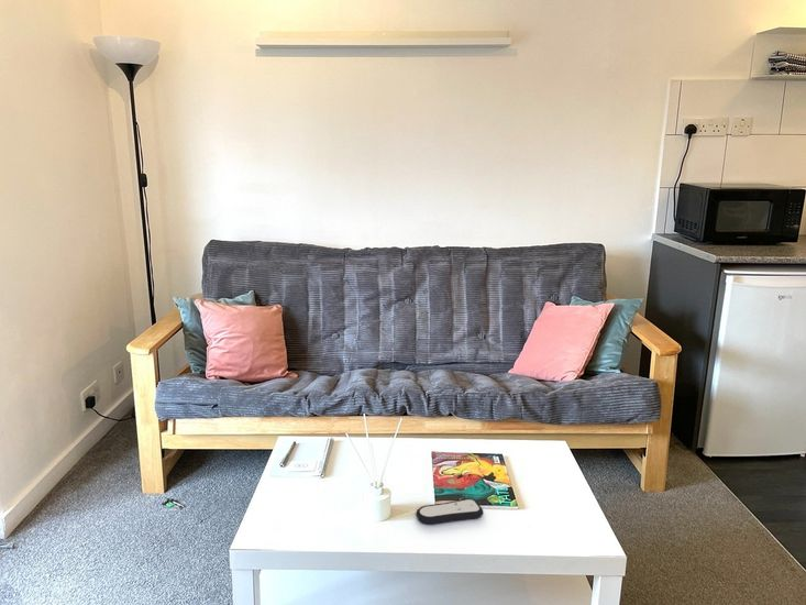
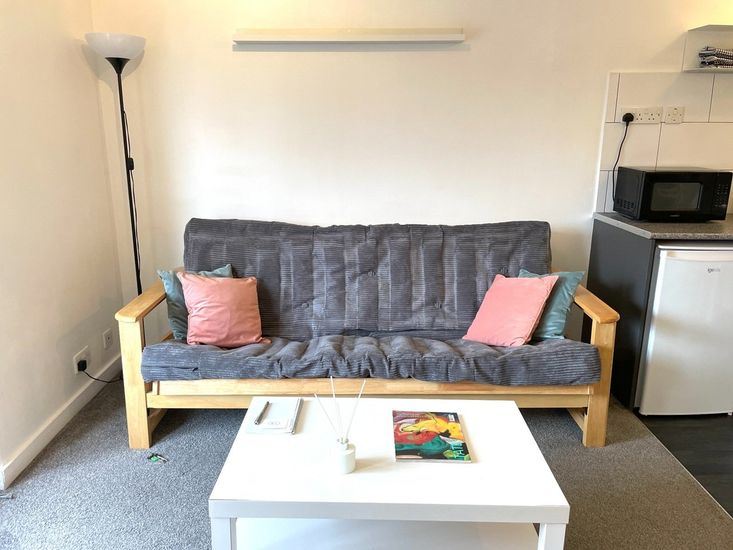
- remote control [415,498,484,526]
